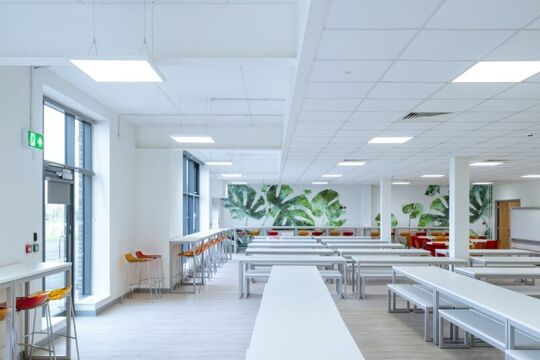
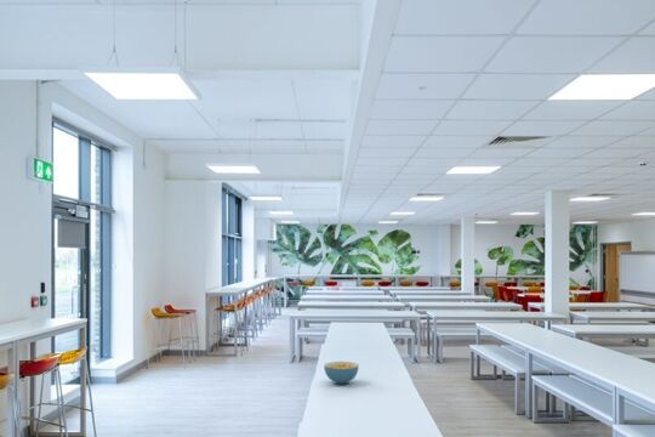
+ cereal bowl [323,361,360,385]
